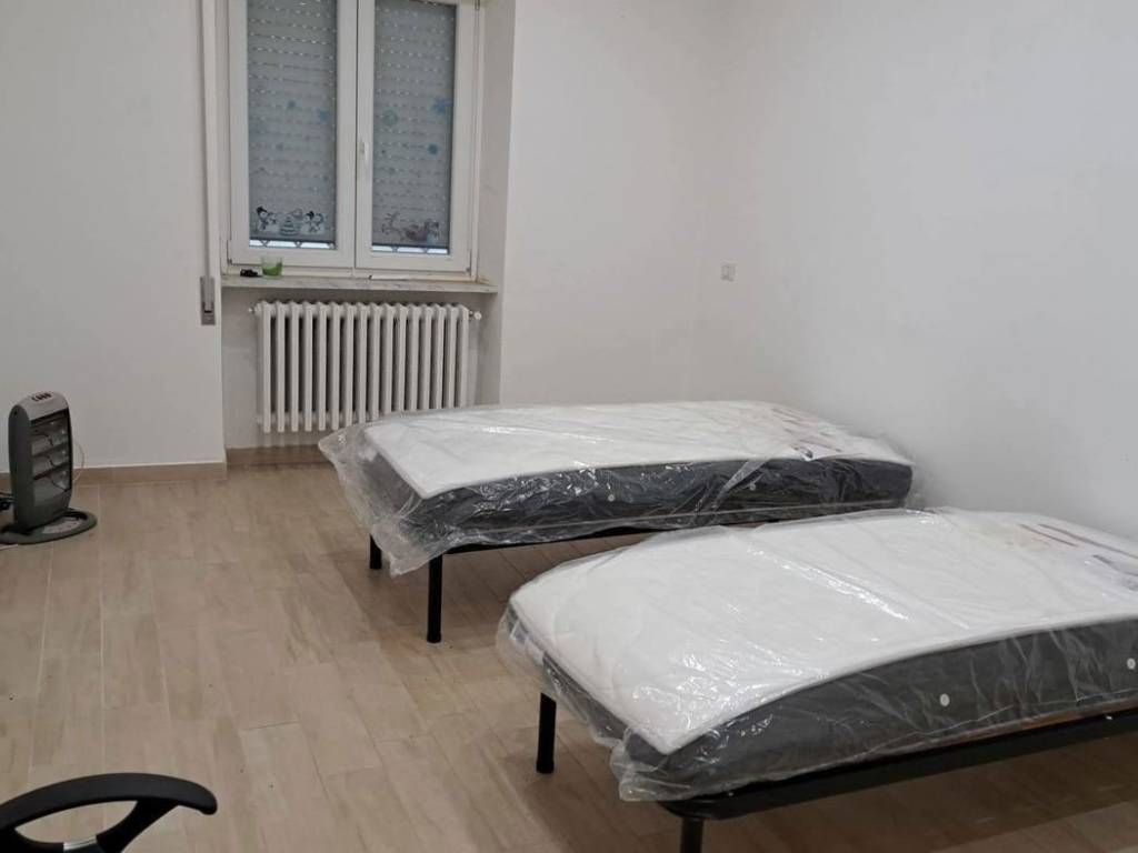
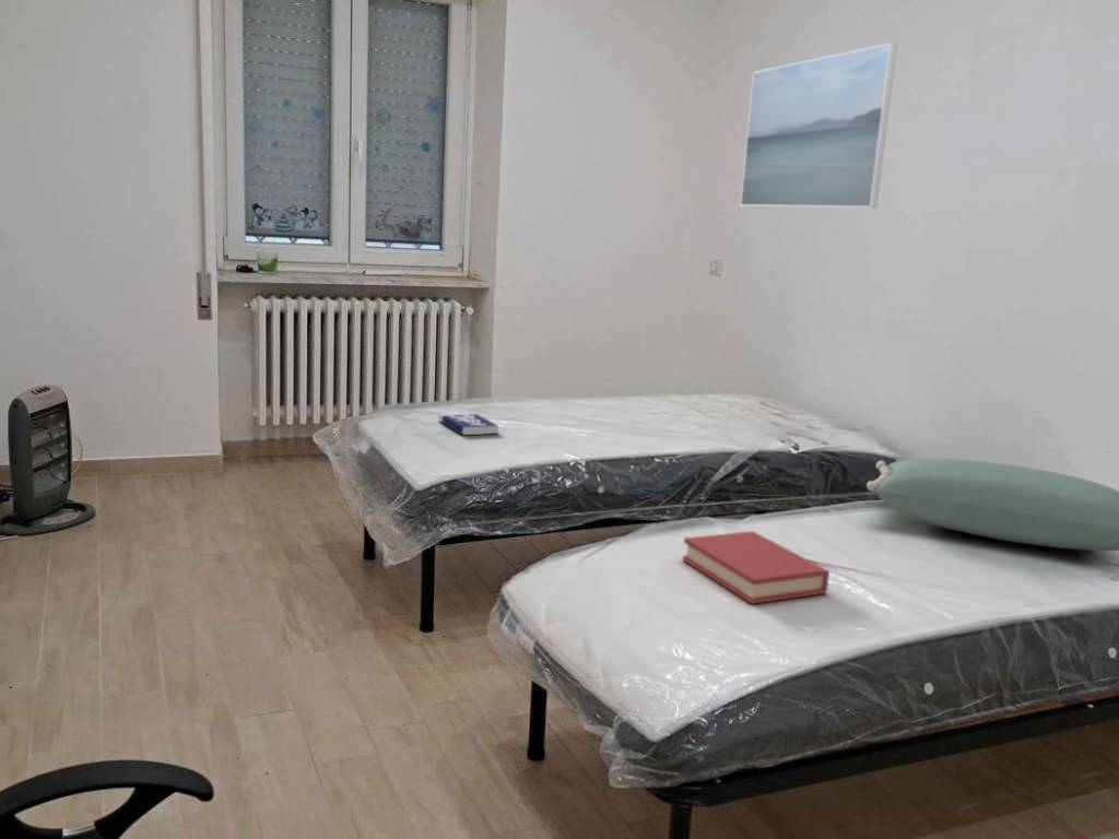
+ book [437,412,499,437]
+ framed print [740,42,898,209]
+ pillow [865,458,1119,552]
+ hardback book [682,530,831,605]
